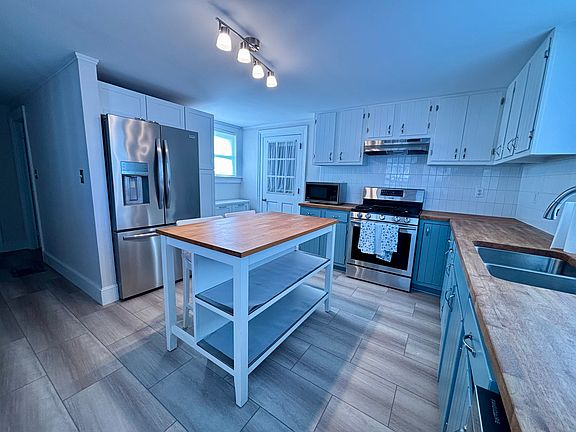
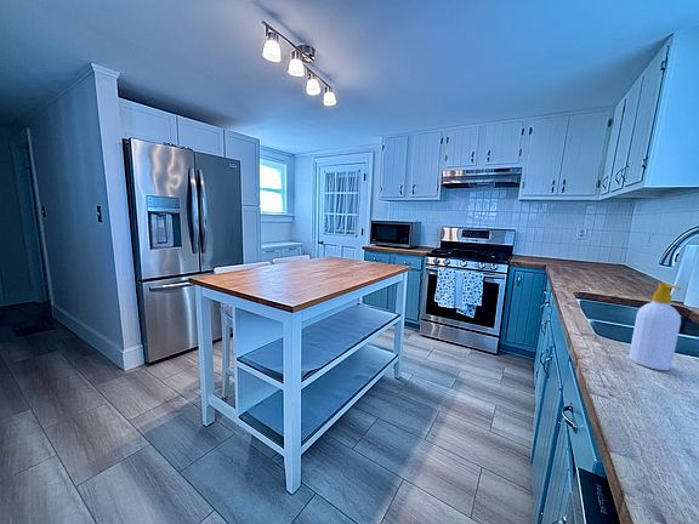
+ soap bottle [627,281,682,371]
